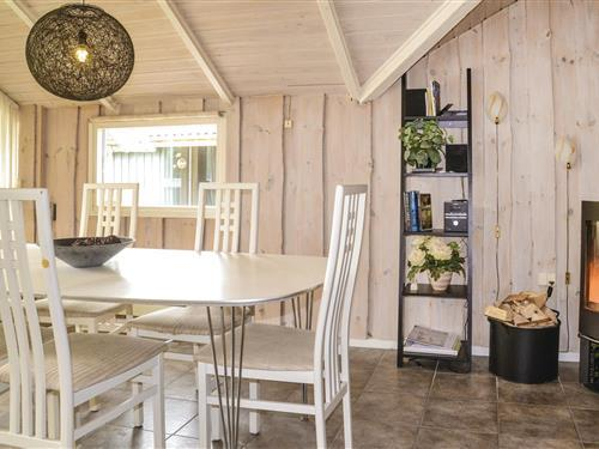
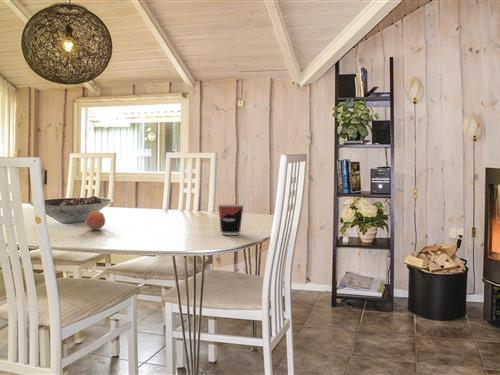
+ cup [217,203,245,236]
+ fruit [85,210,106,230]
